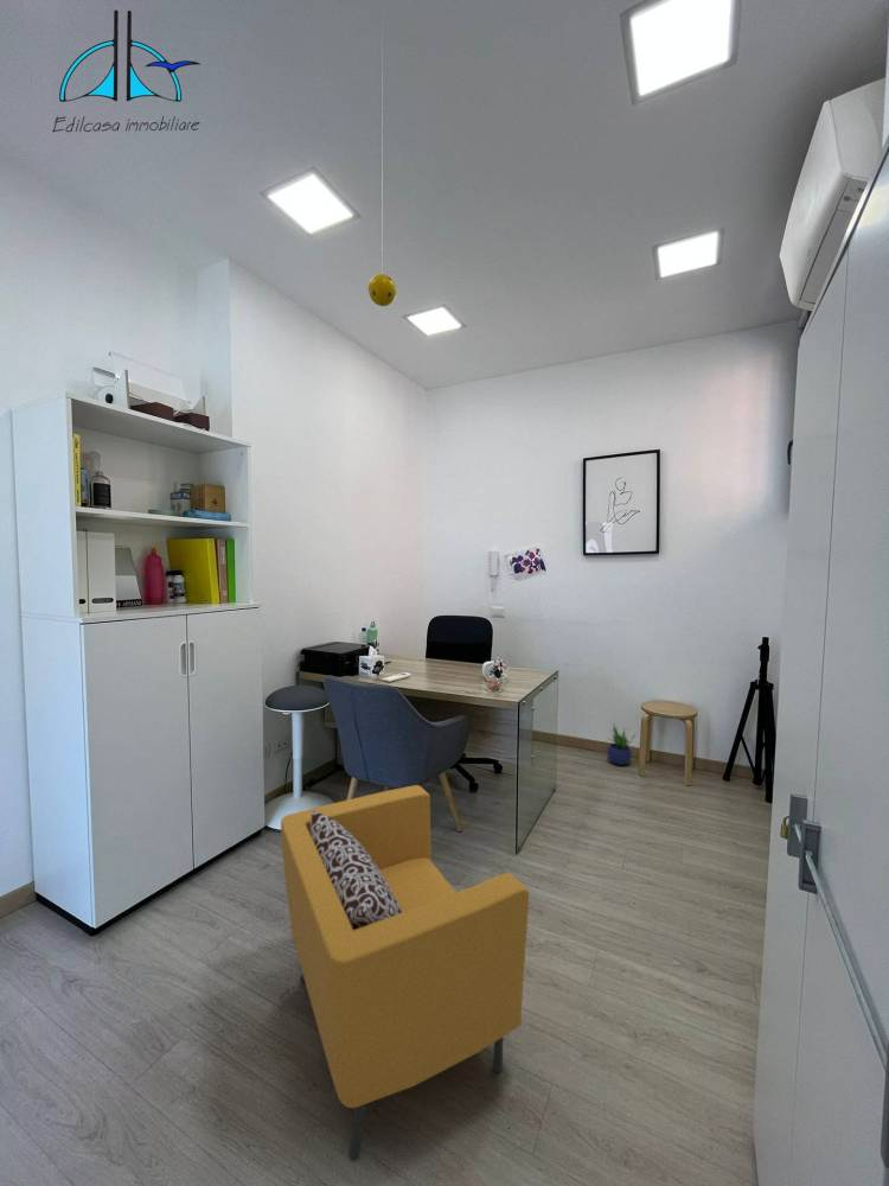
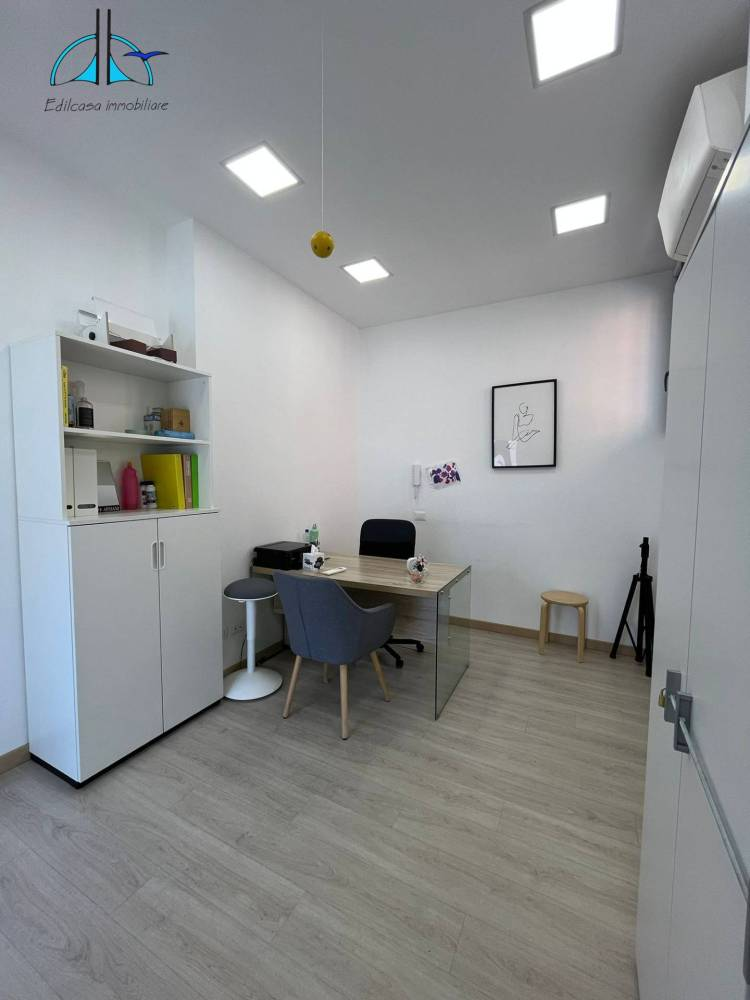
- armchair [280,784,530,1162]
- potted plant [606,723,638,766]
